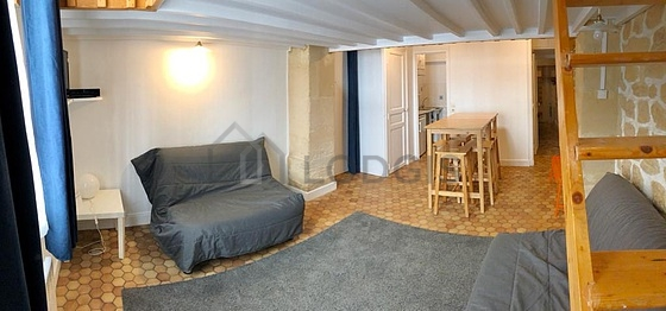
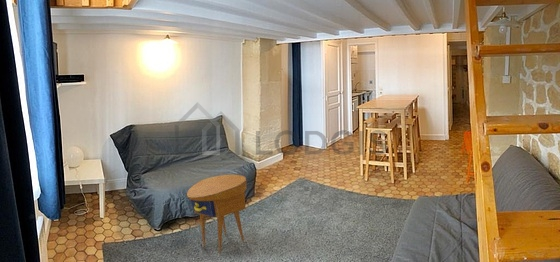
+ side table [186,174,248,255]
